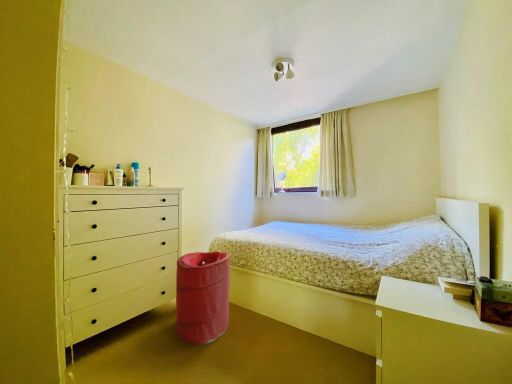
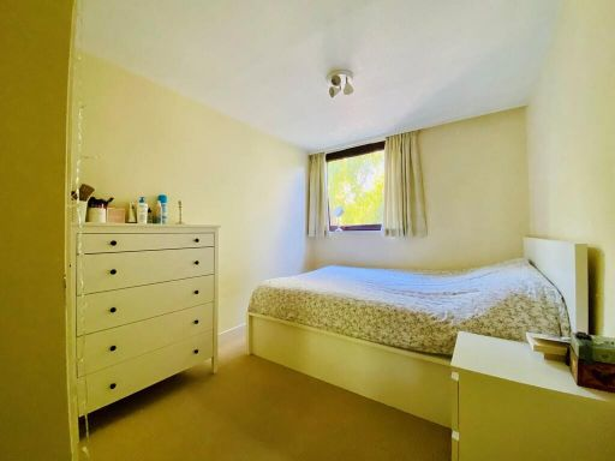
- laundry hamper [175,250,231,345]
